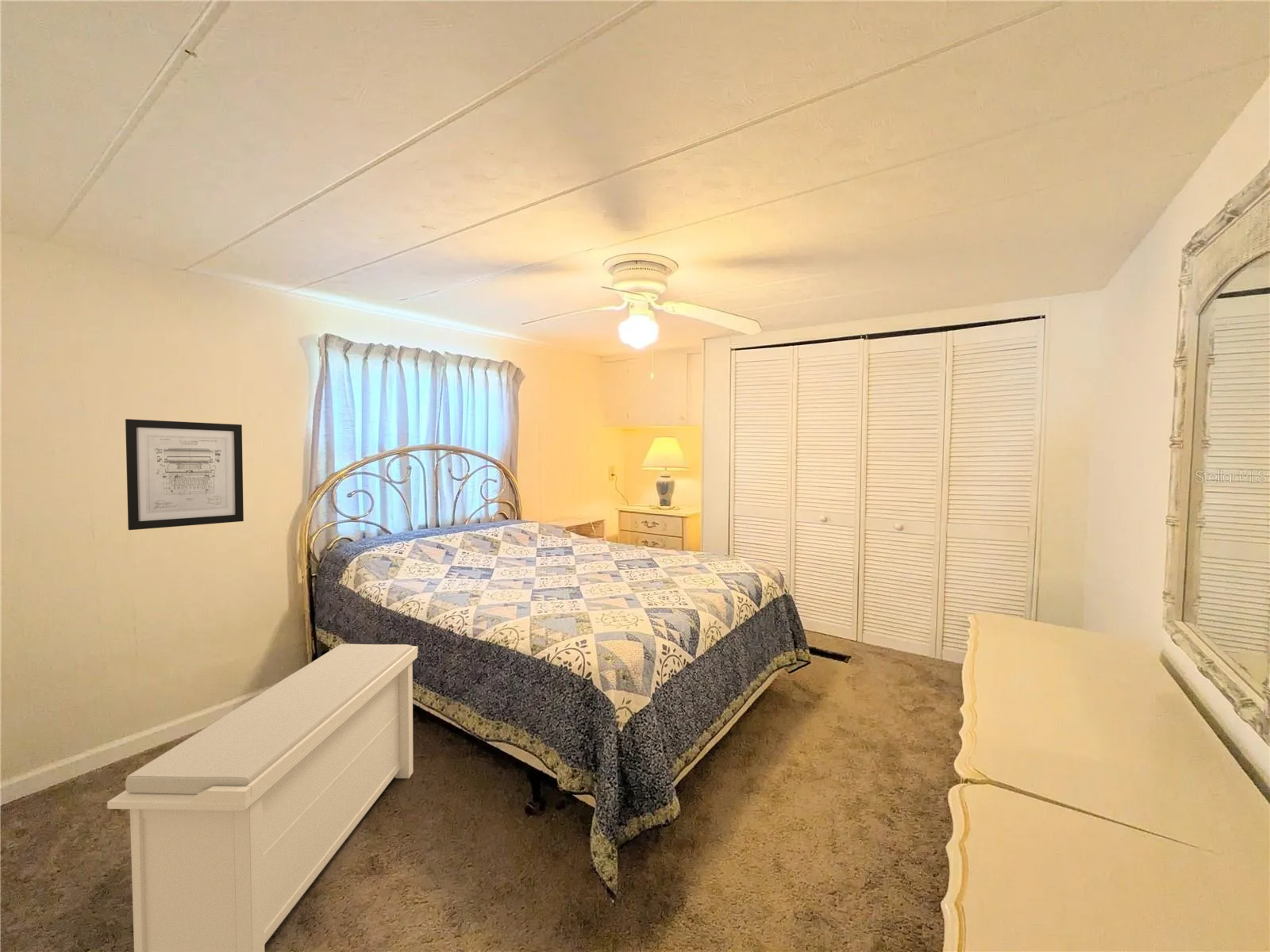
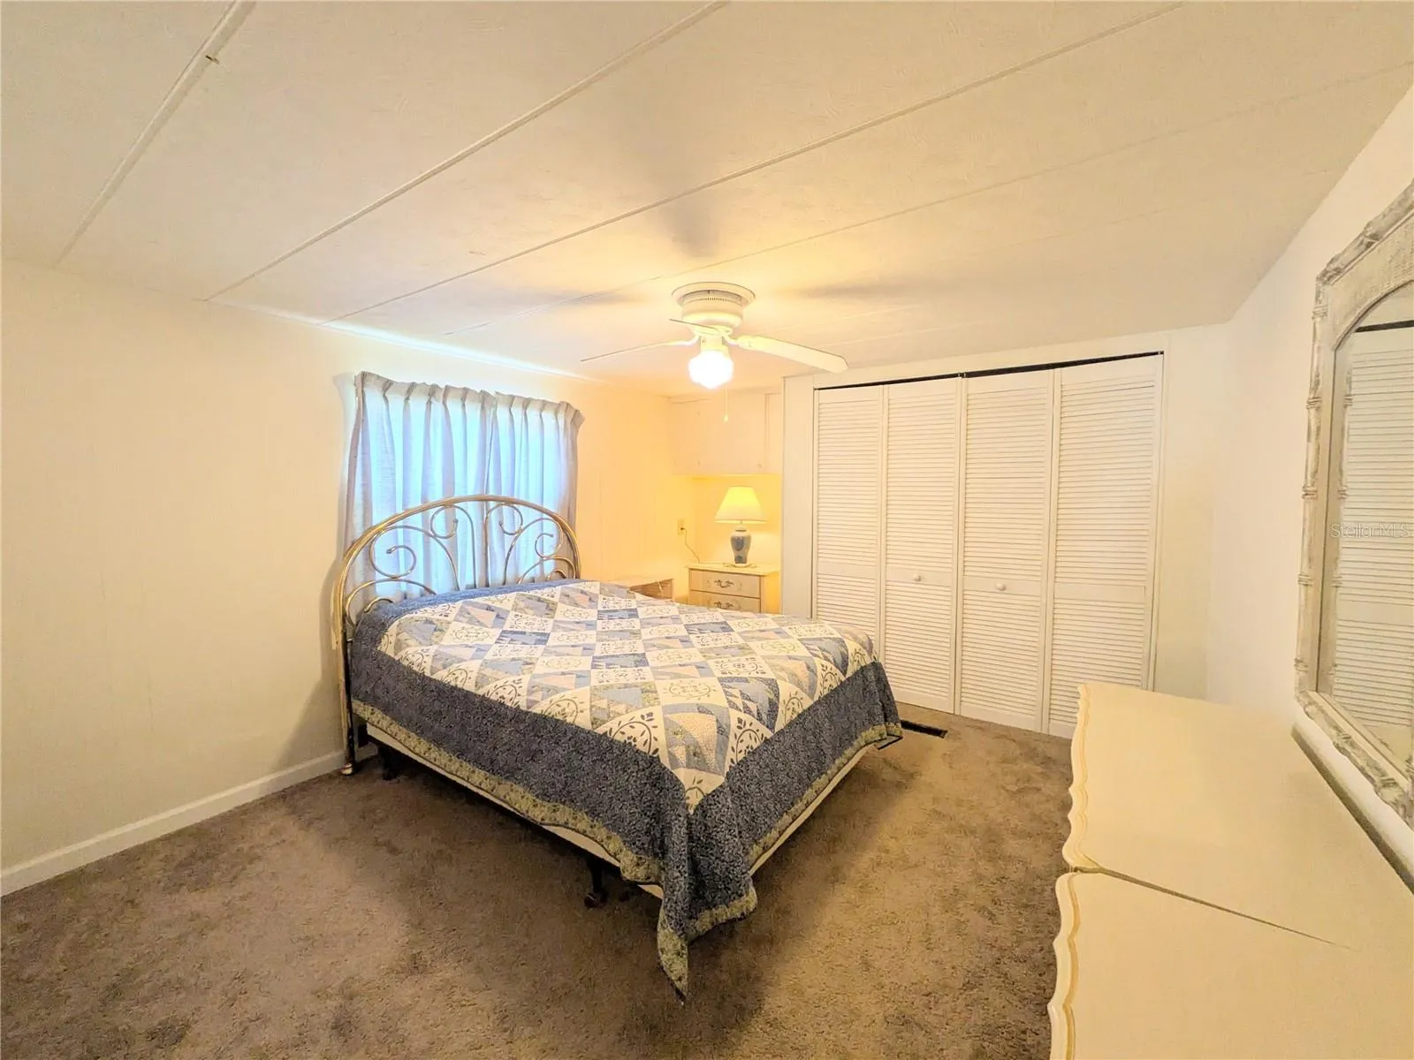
- bench [106,643,418,952]
- wall art [125,418,244,531]
